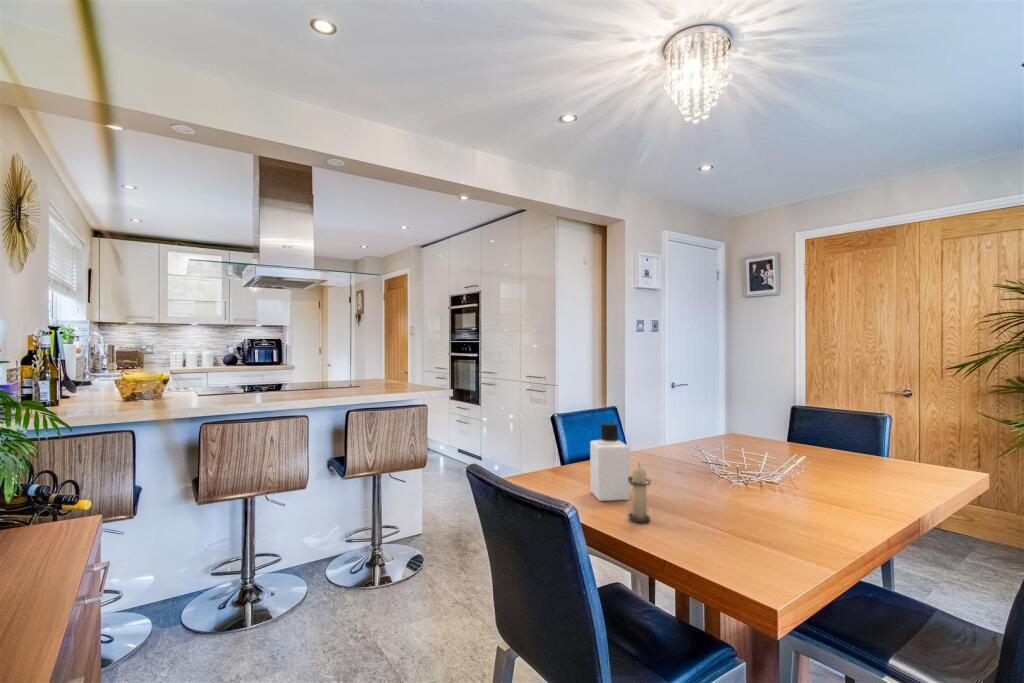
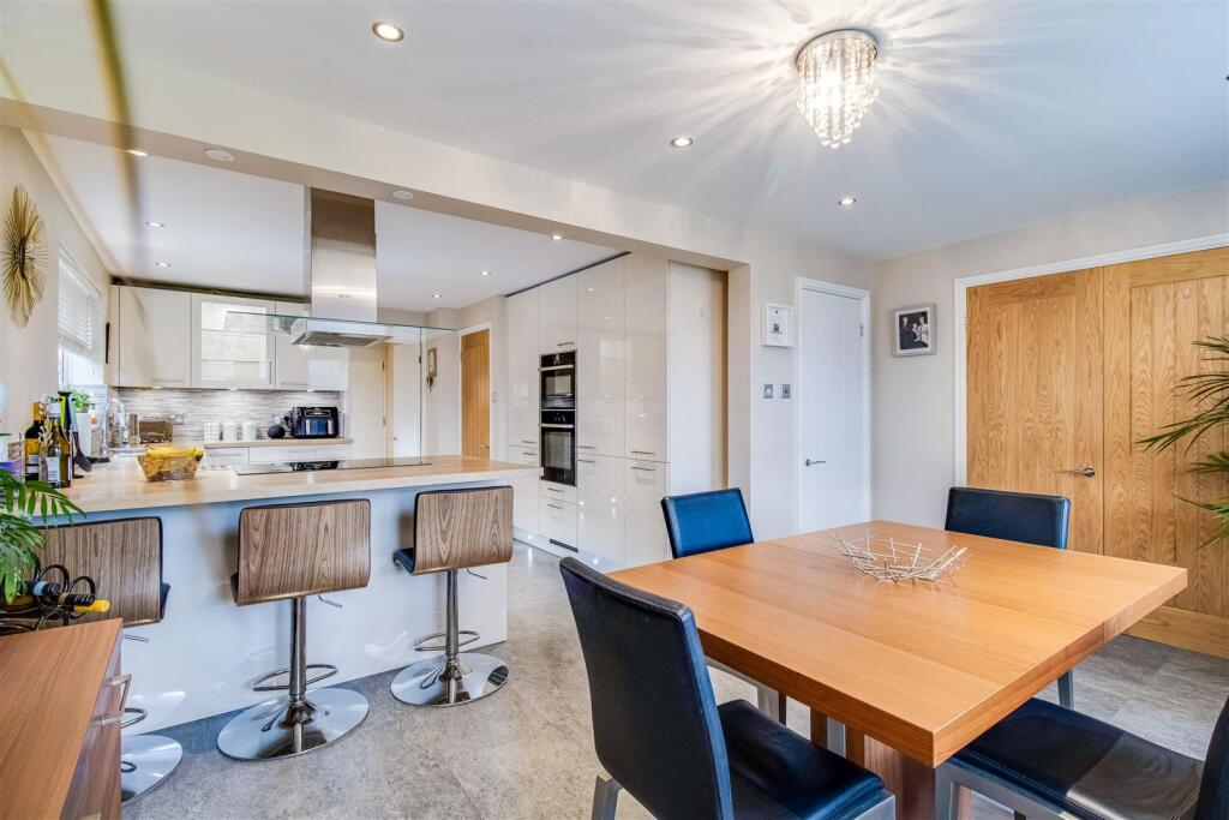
- candle [627,462,653,523]
- bottle [589,422,631,502]
